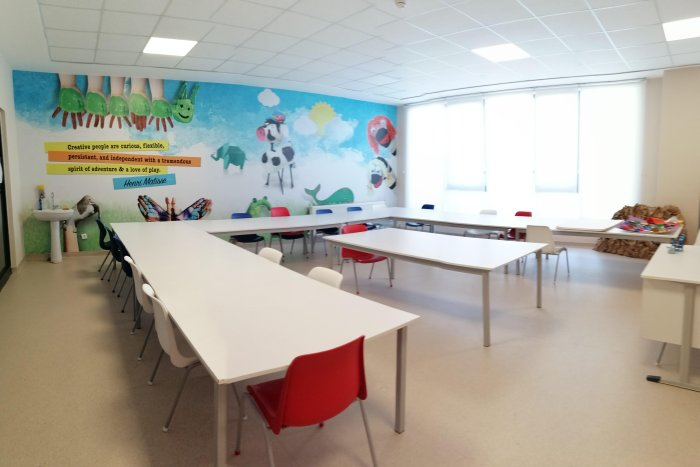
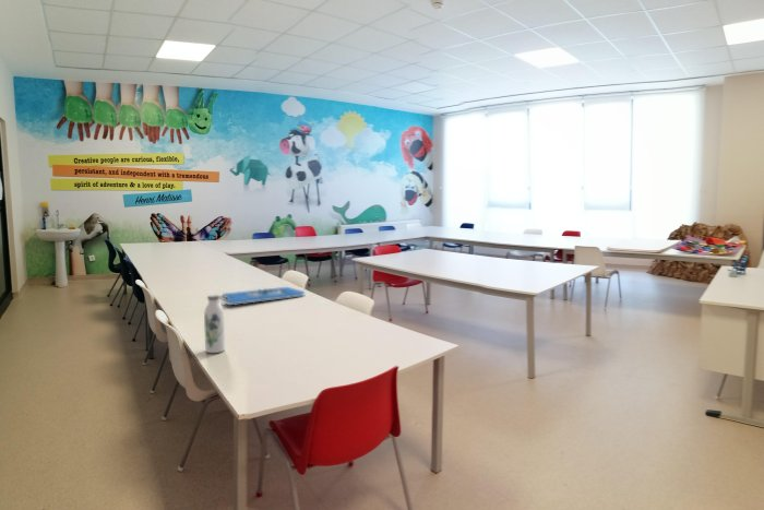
+ board game [220,286,307,306]
+ water bottle [203,294,226,354]
